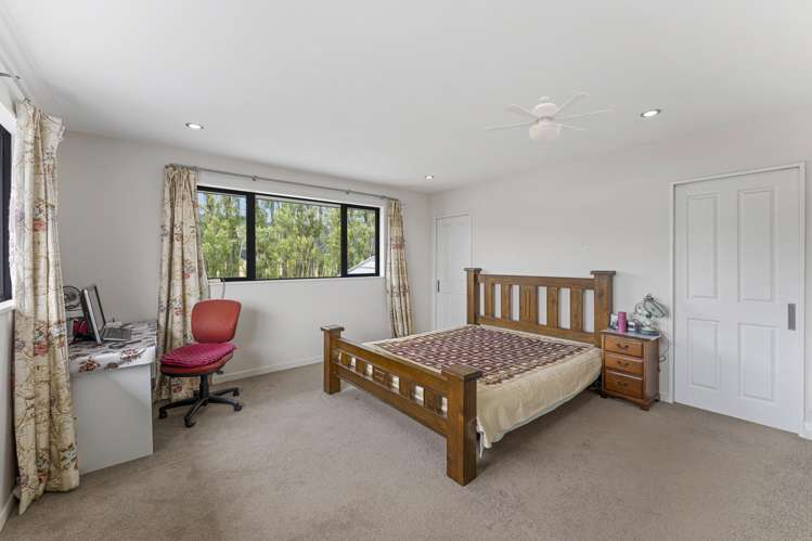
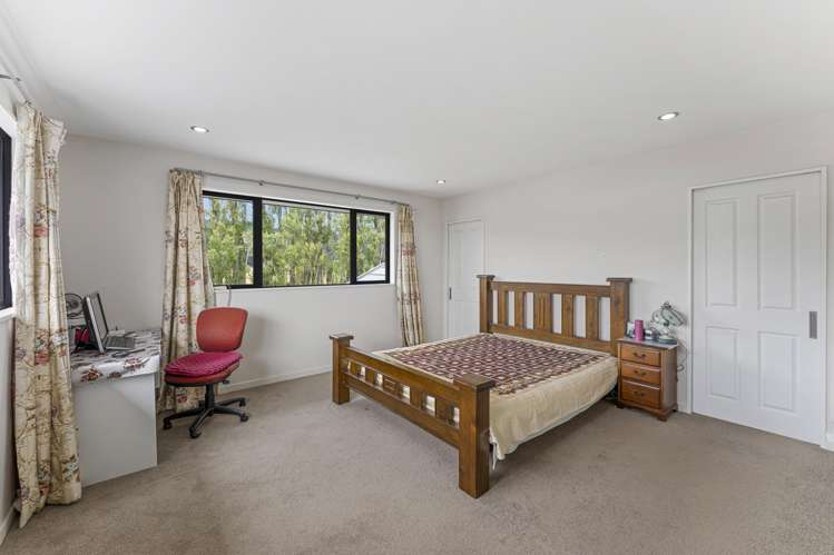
- ceiling fan [482,91,615,145]
